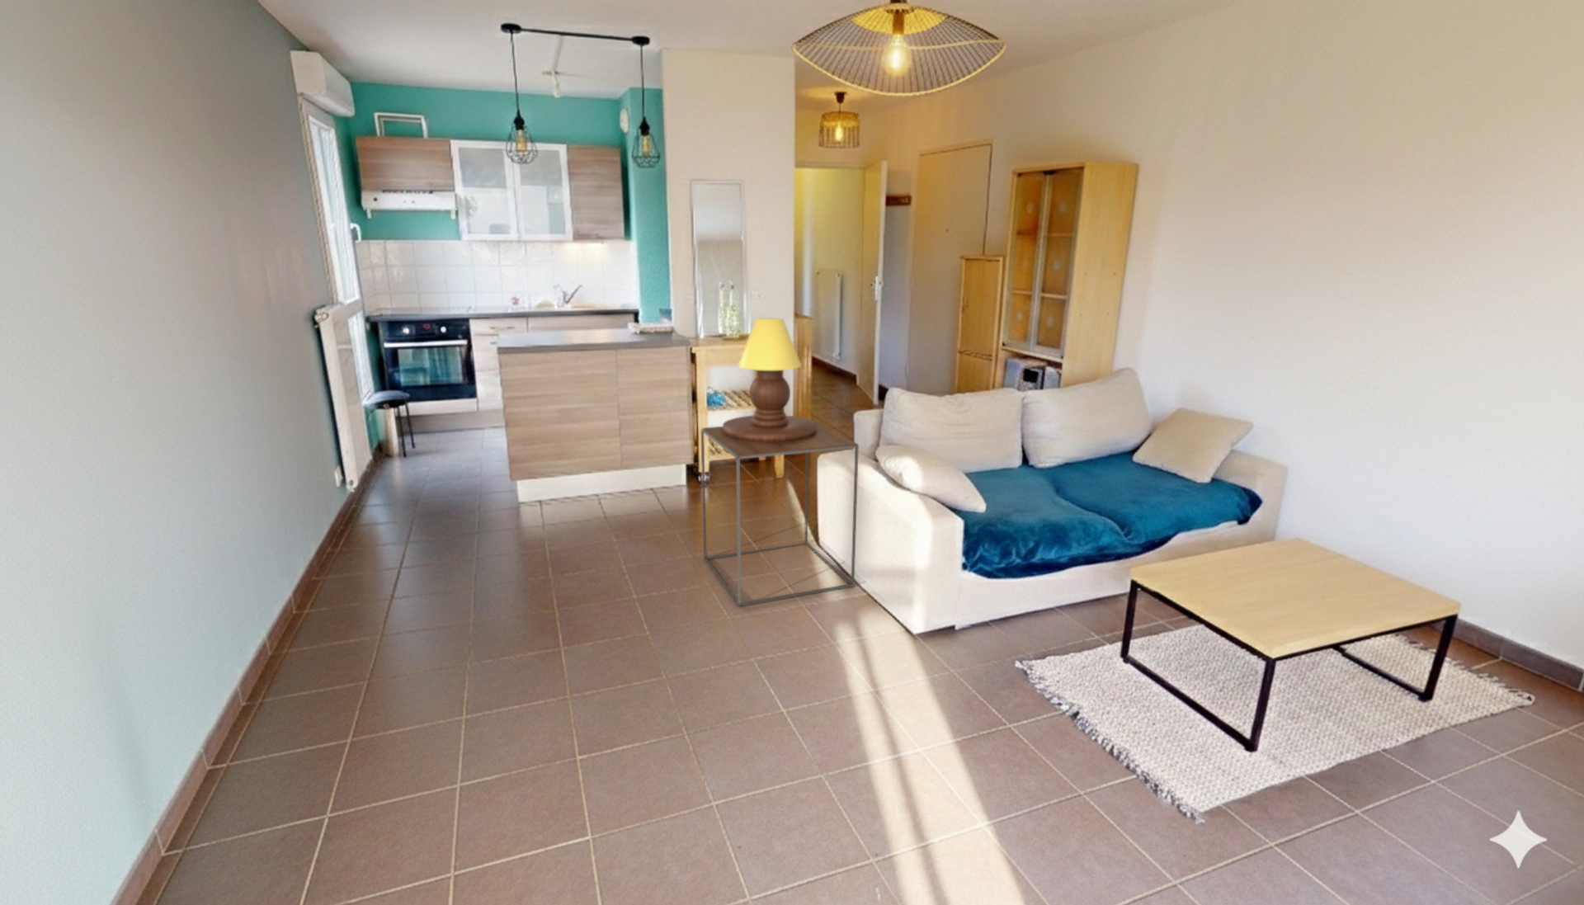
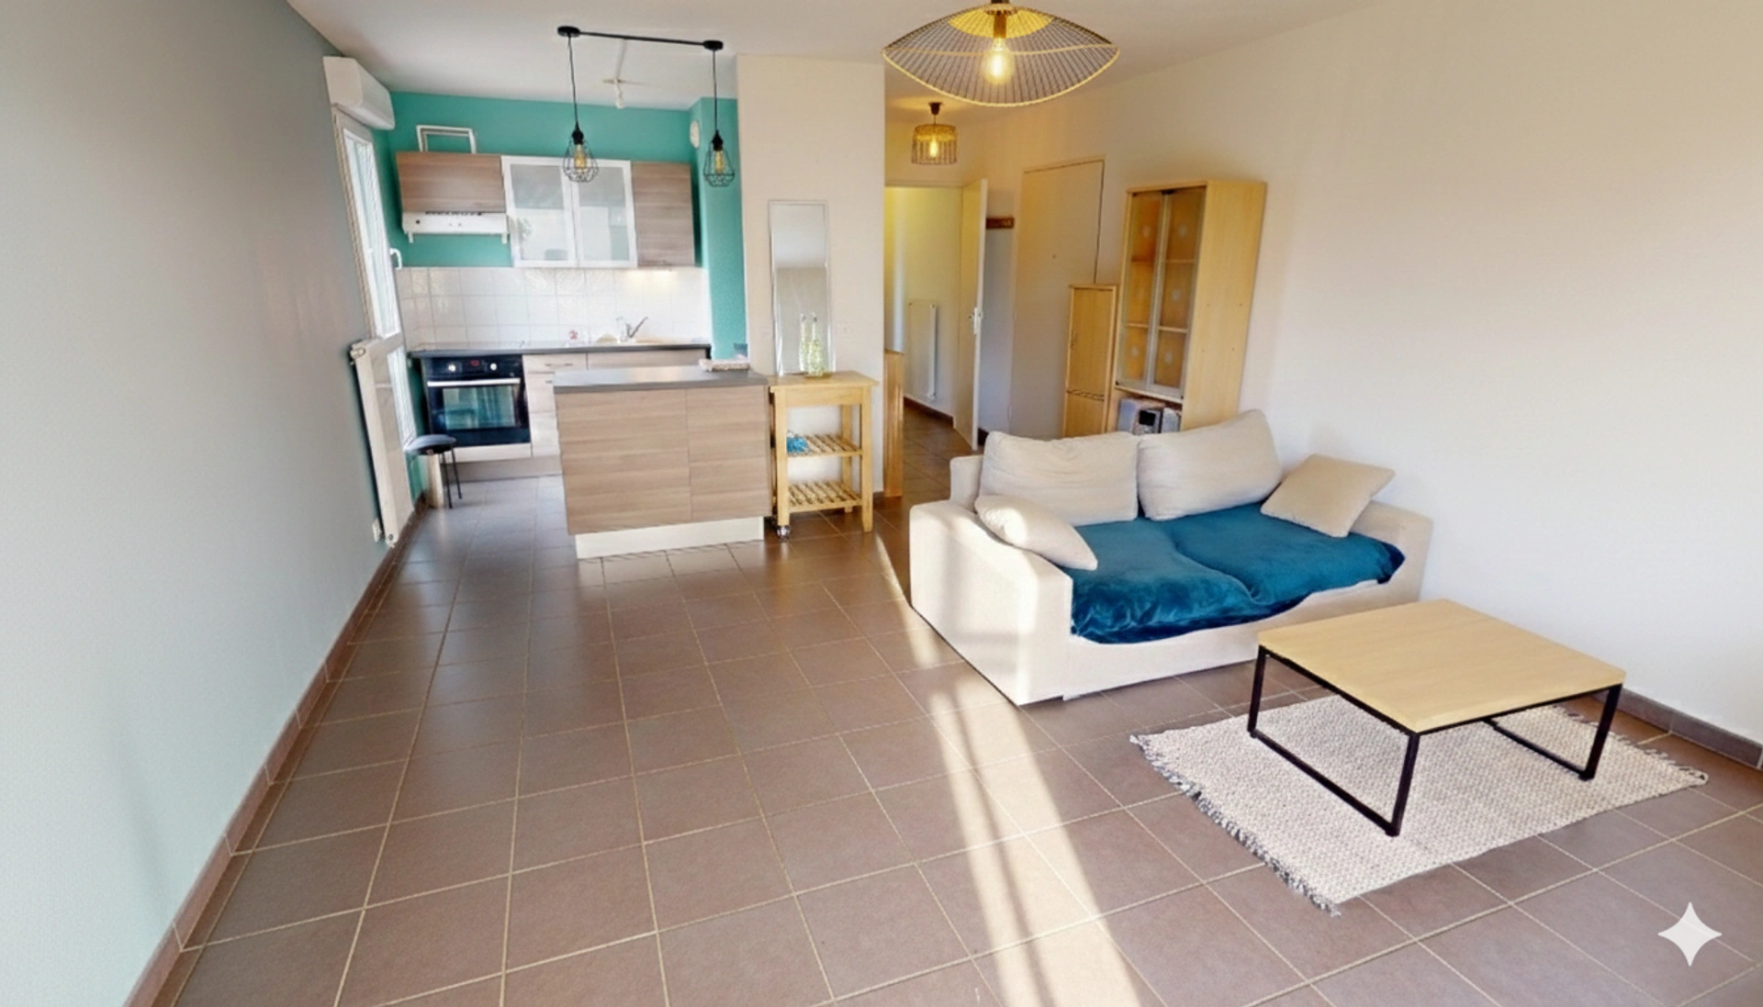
- side table [701,423,859,607]
- table lamp [722,318,818,443]
